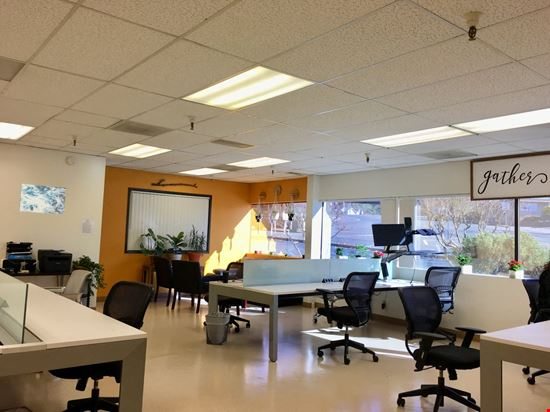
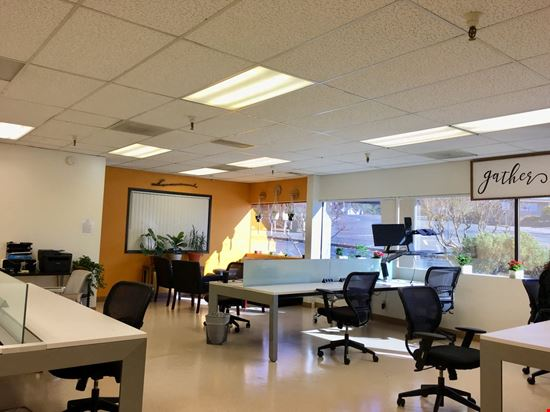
- wall art [18,183,67,215]
